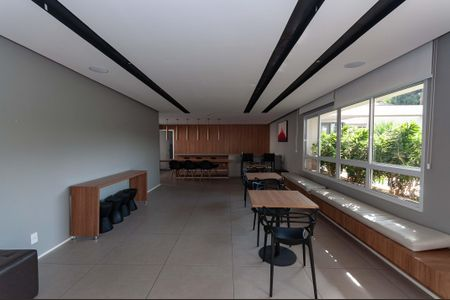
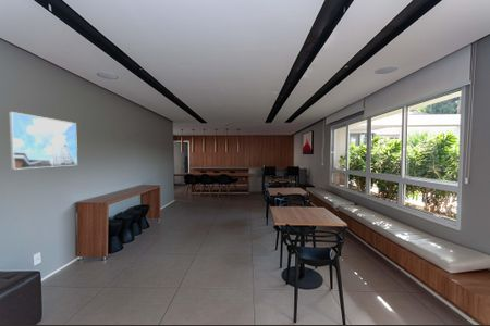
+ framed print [8,111,78,171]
